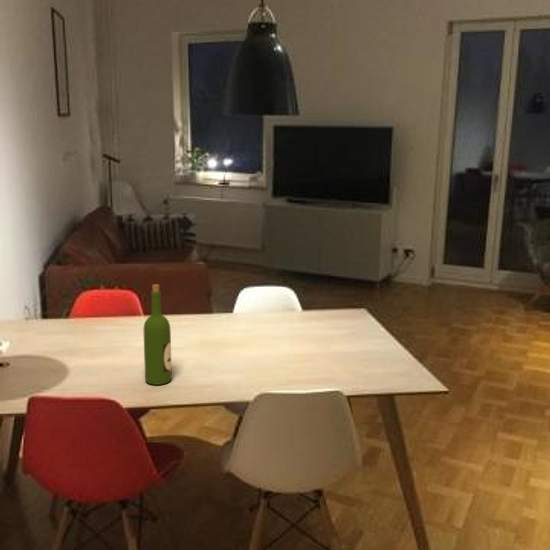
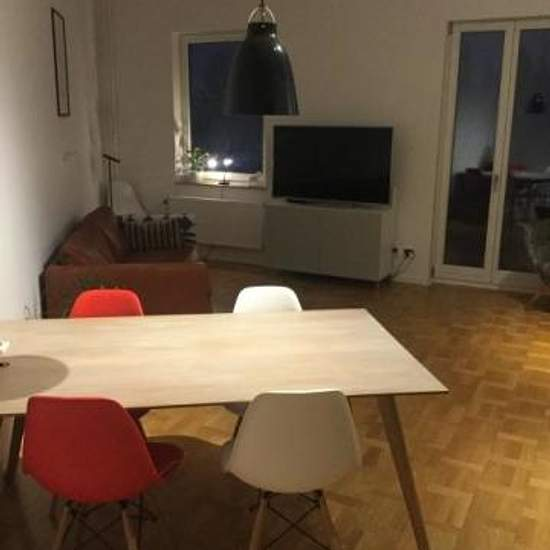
- wine bottle [143,283,173,386]
